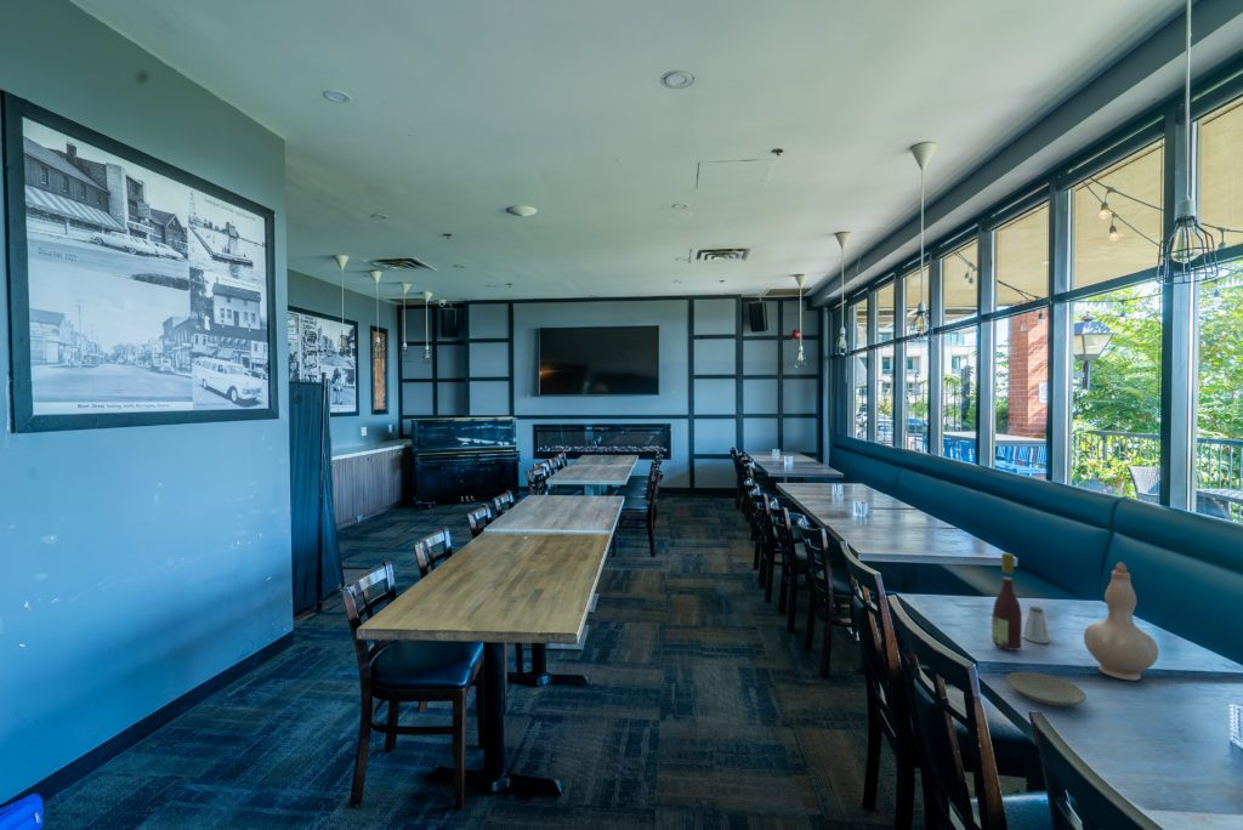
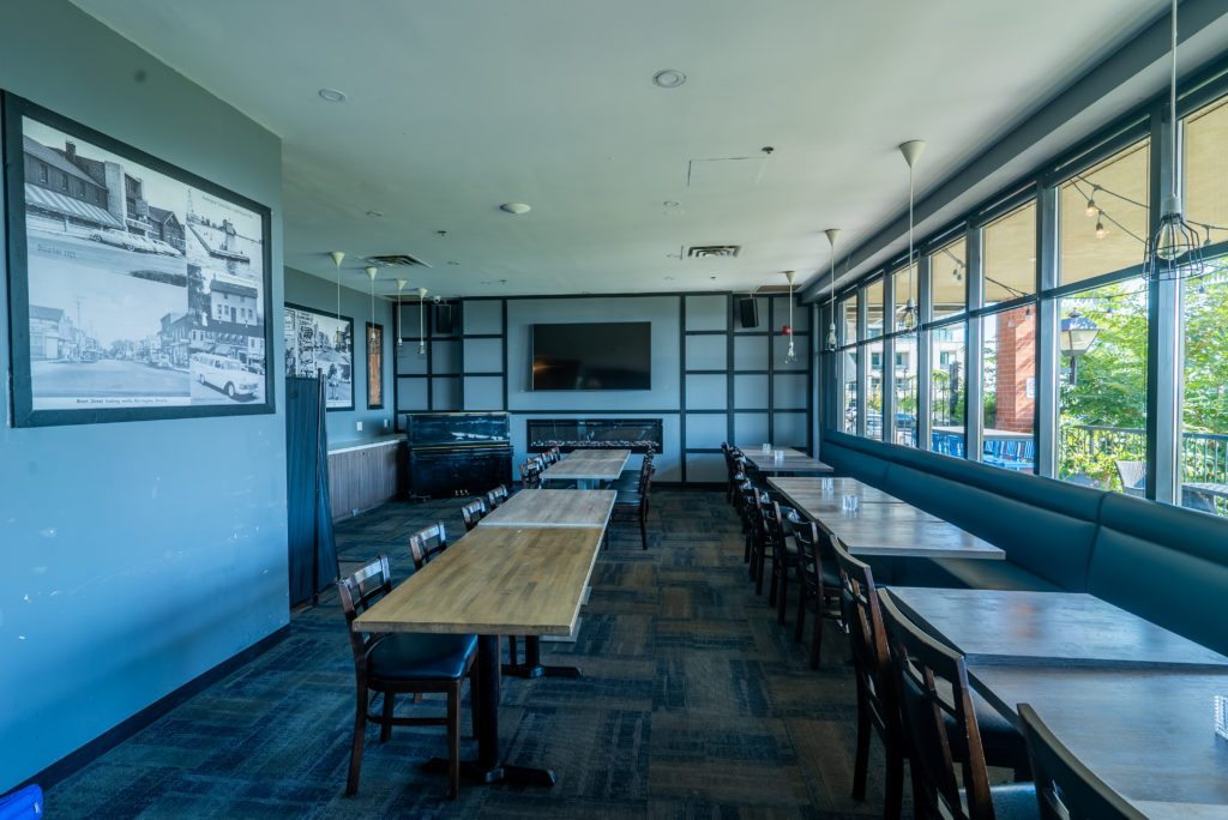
- wine bottle [991,552,1023,652]
- plate [1005,671,1086,707]
- vase [1083,561,1159,681]
- saltshaker [1021,606,1051,644]
